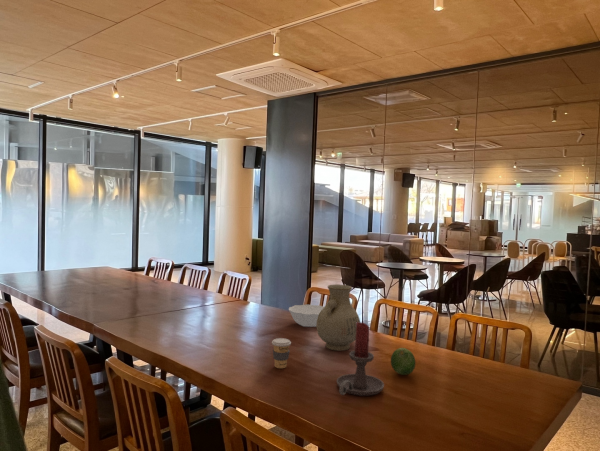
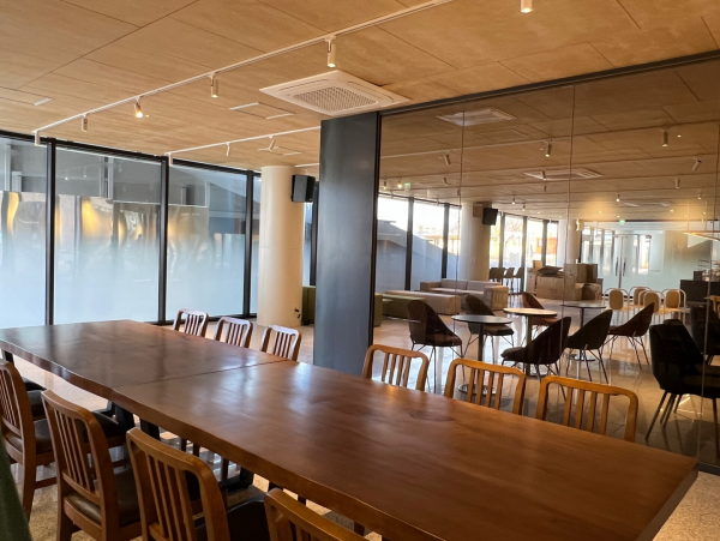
- bowl [288,304,325,328]
- fruit [390,347,417,376]
- candle holder [336,321,385,397]
- vase [316,284,361,352]
- coffee cup [271,337,292,369]
